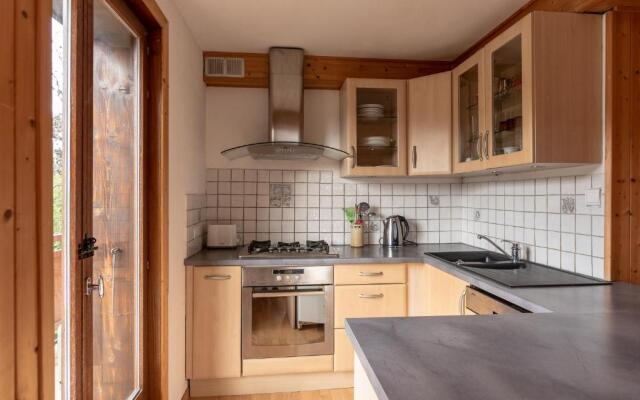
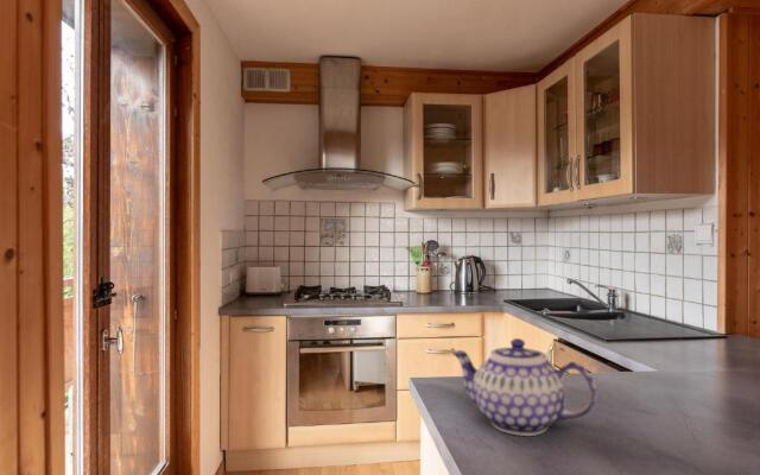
+ teapot [451,337,597,437]
